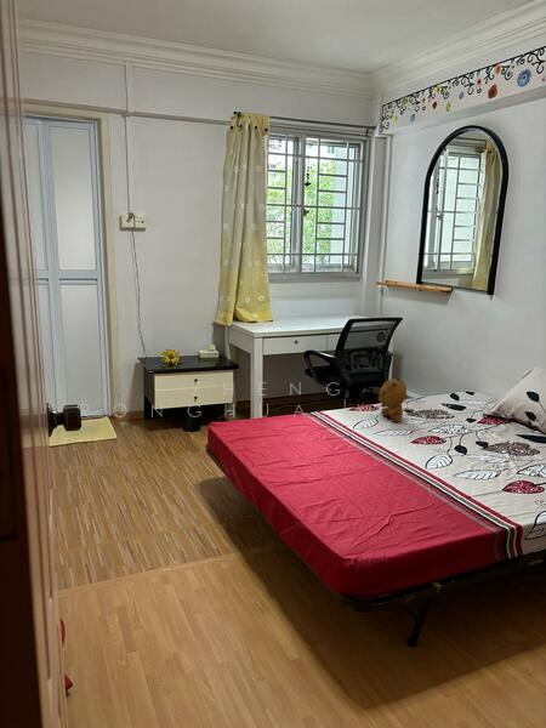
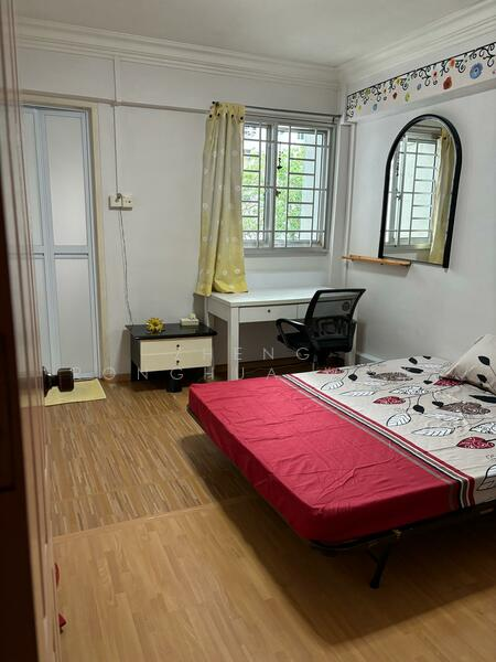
- stuffed bear [377,376,410,423]
